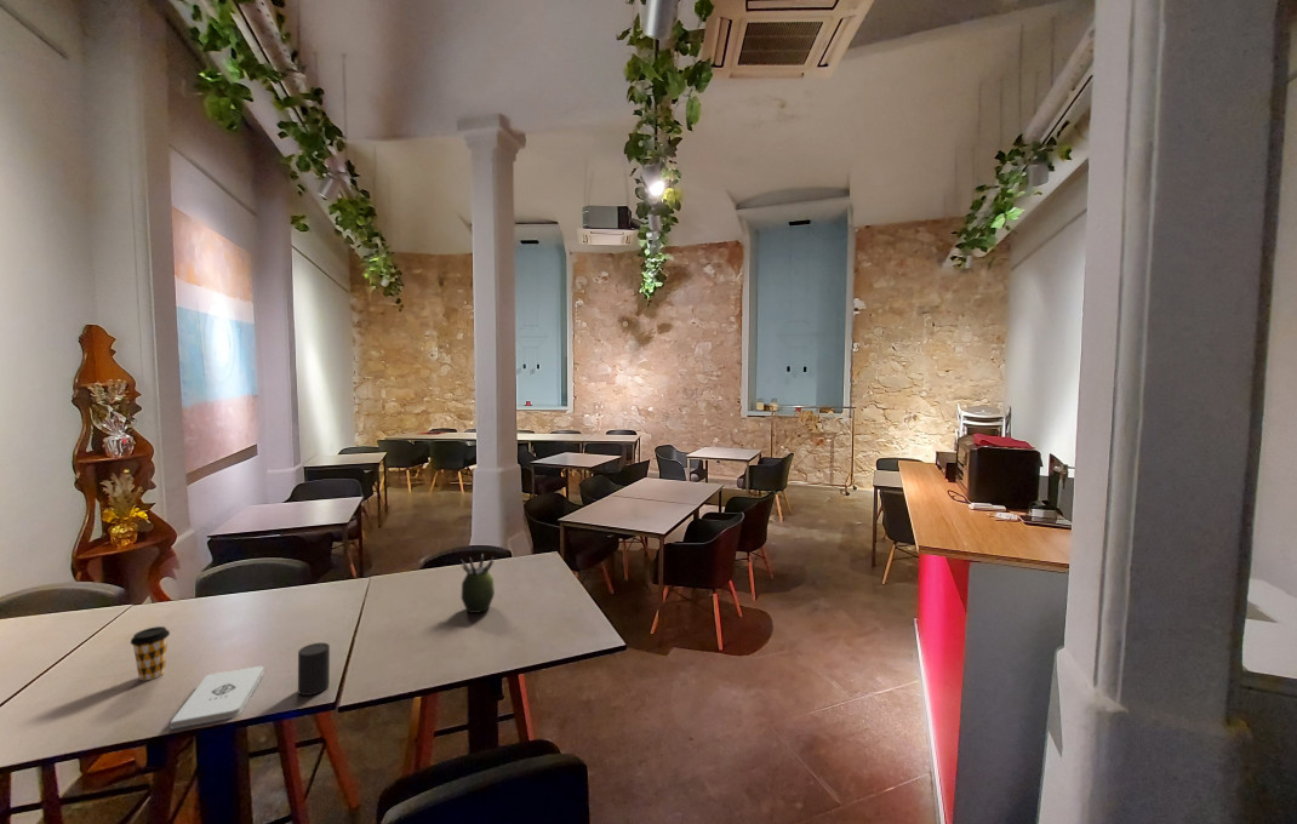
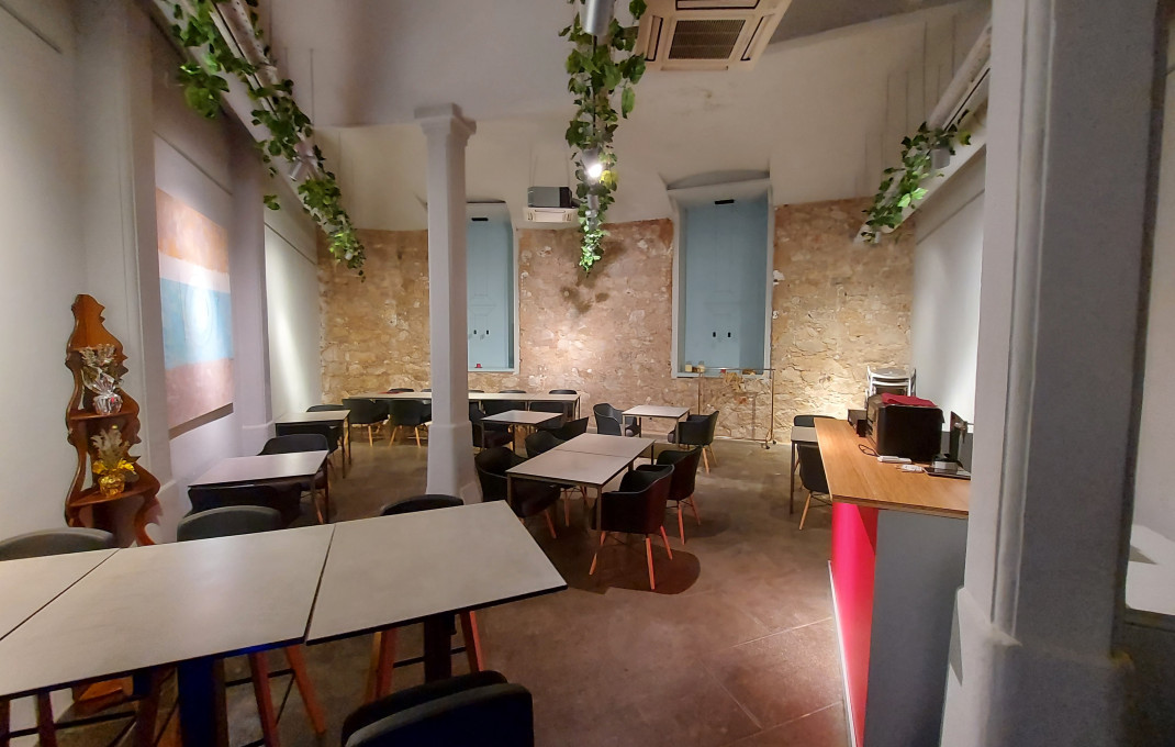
- coffee cup [130,625,171,681]
- succulent plant [459,554,496,614]
- cup [297,642,331,697]
- notepad [170,665,265,731]
